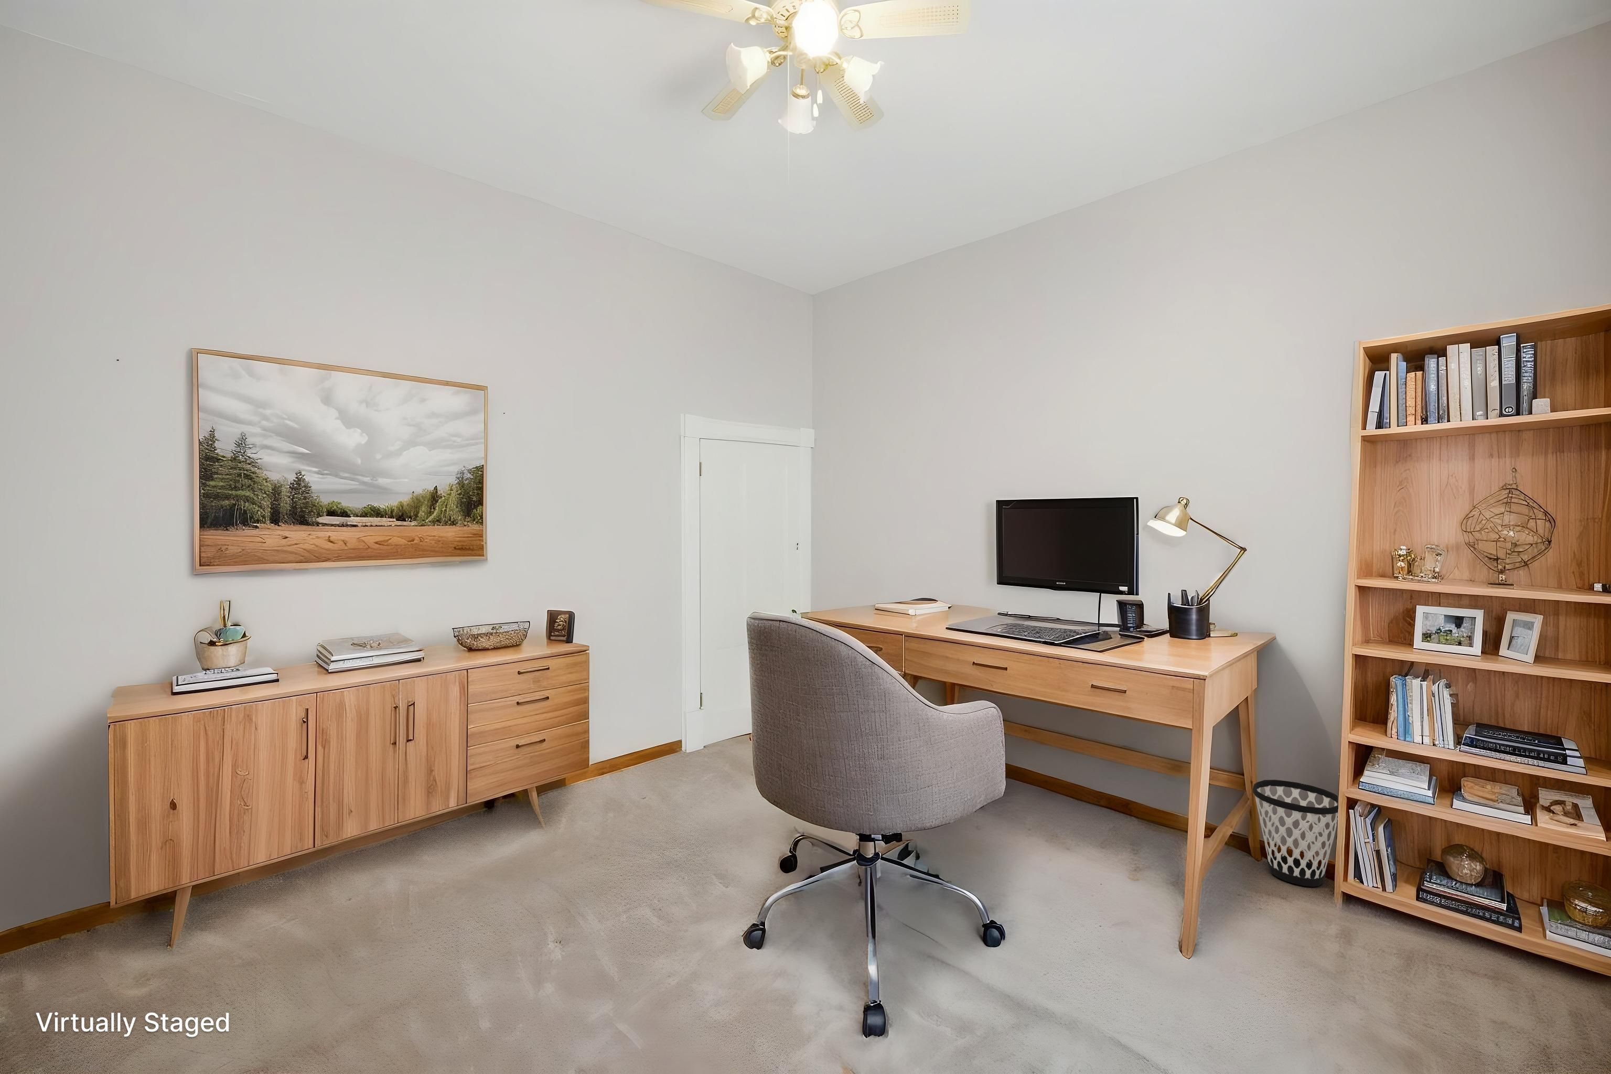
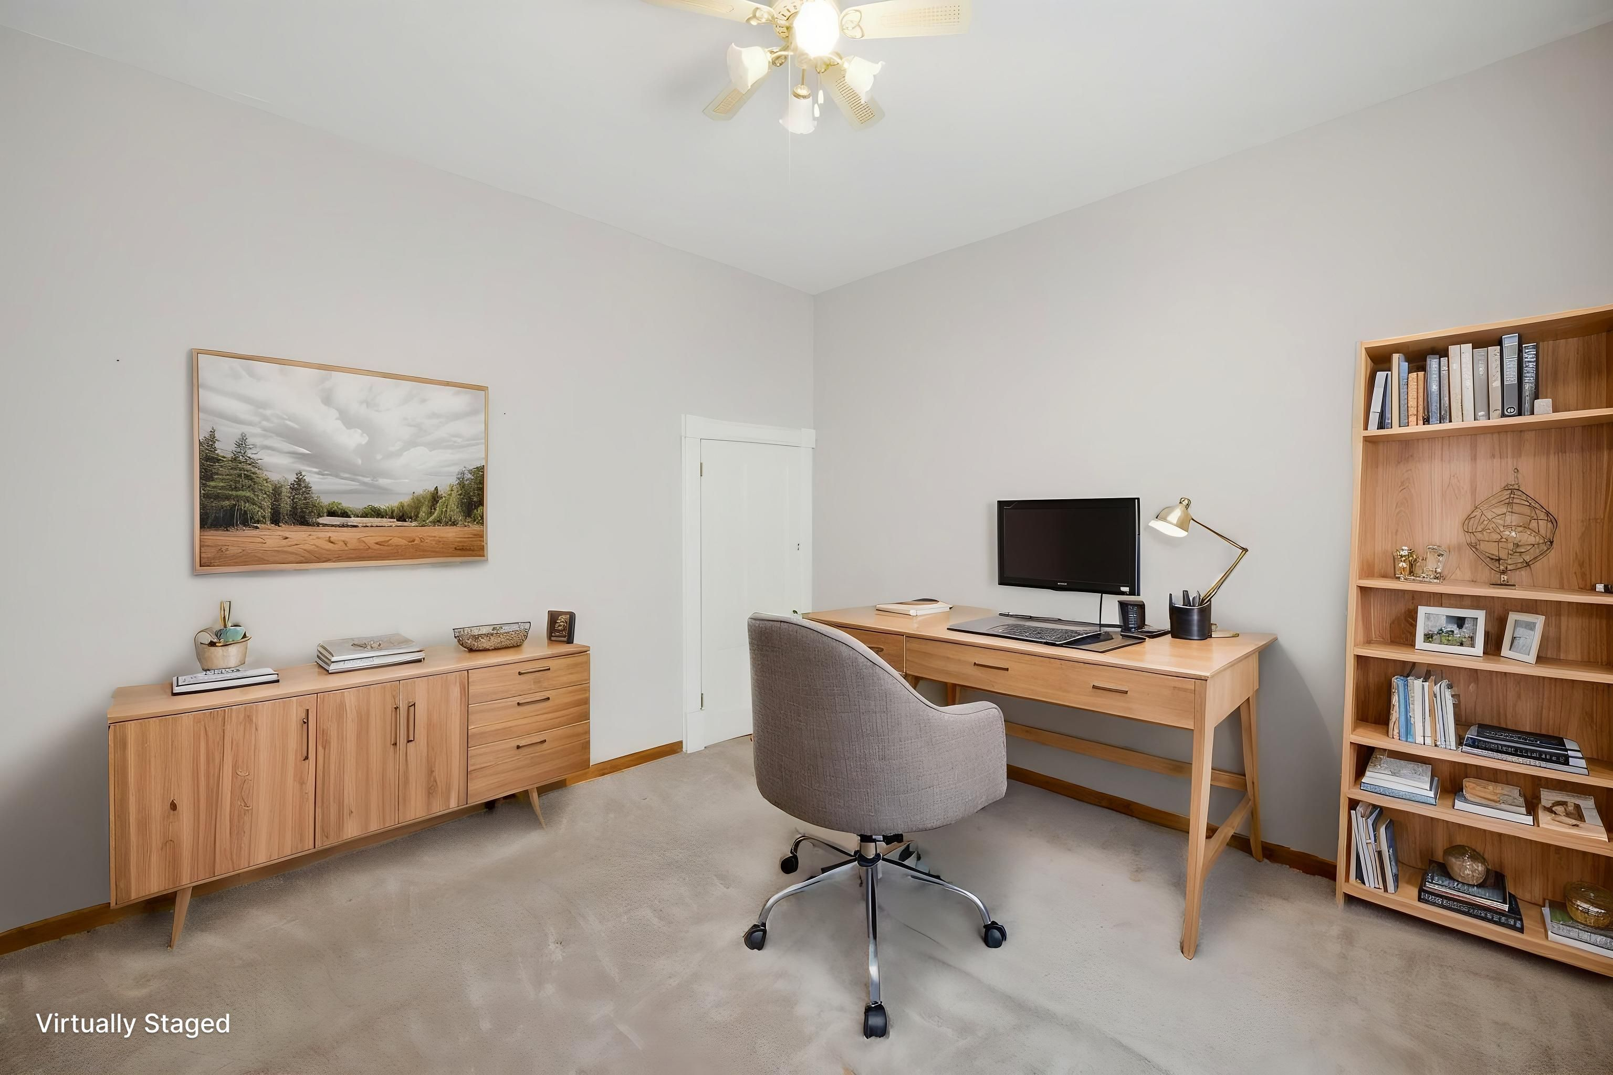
- wastebasket [1253,779,1339,887]
